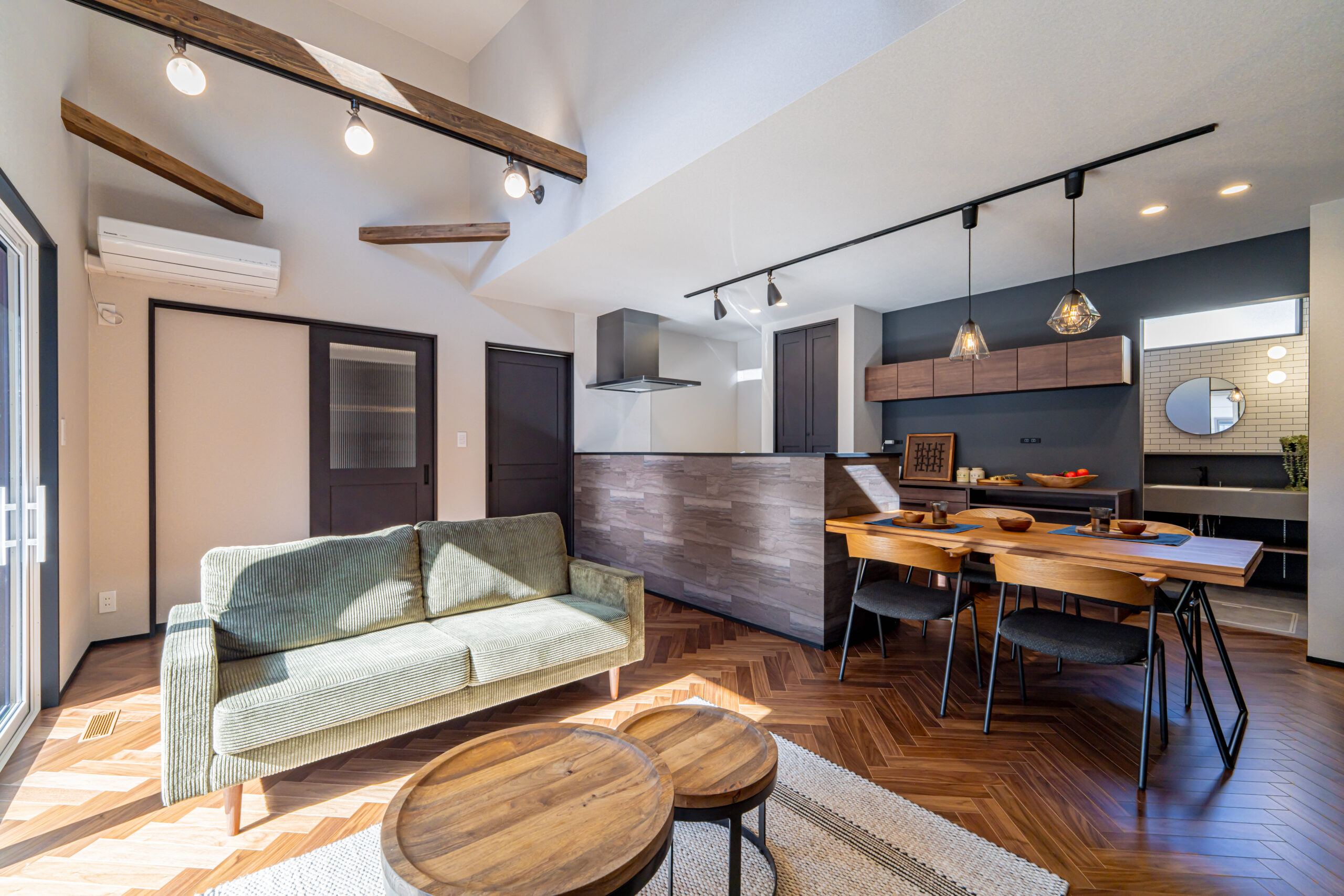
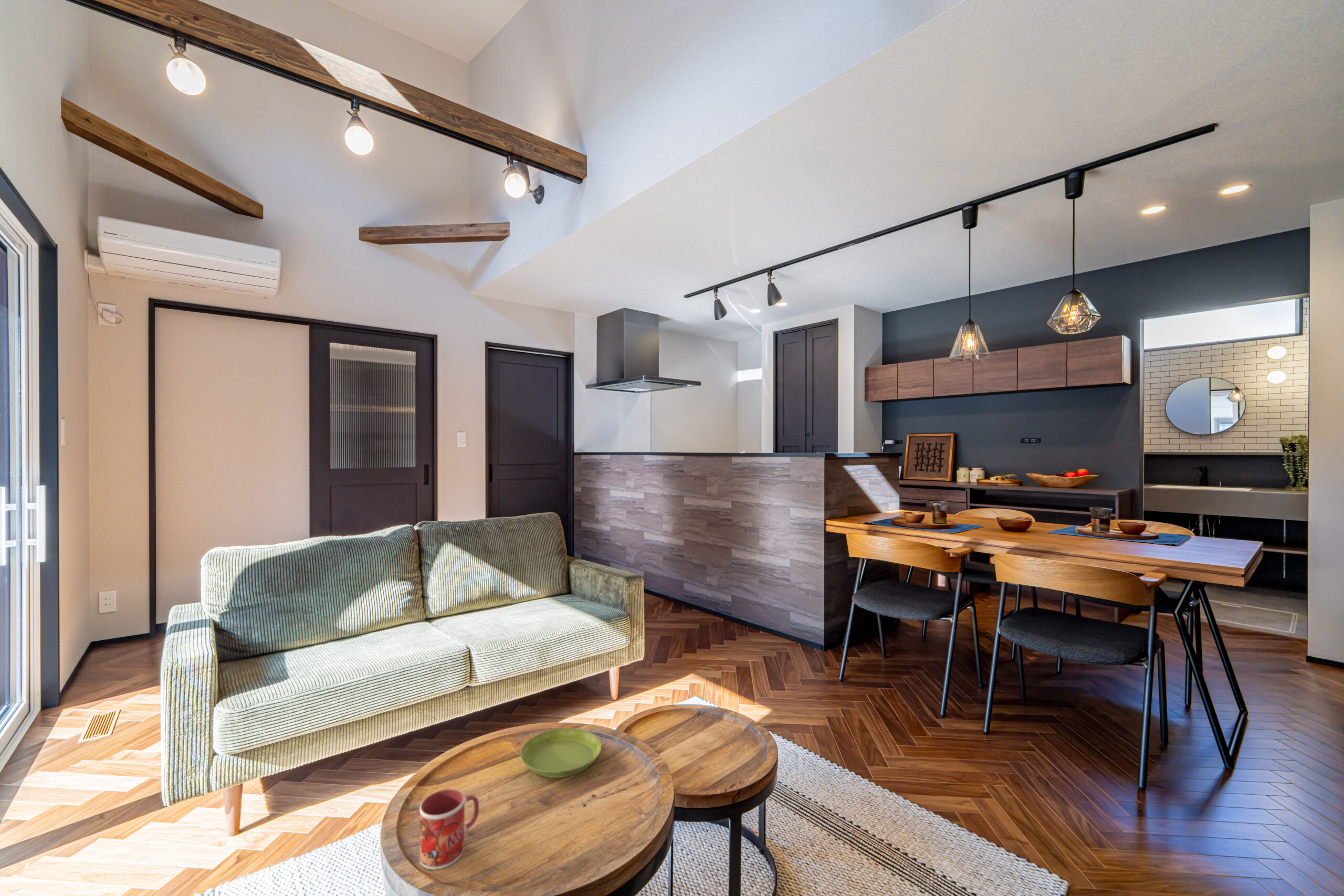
+ mug [419,788,479,870]
+ saucer [520,728,602,778]
